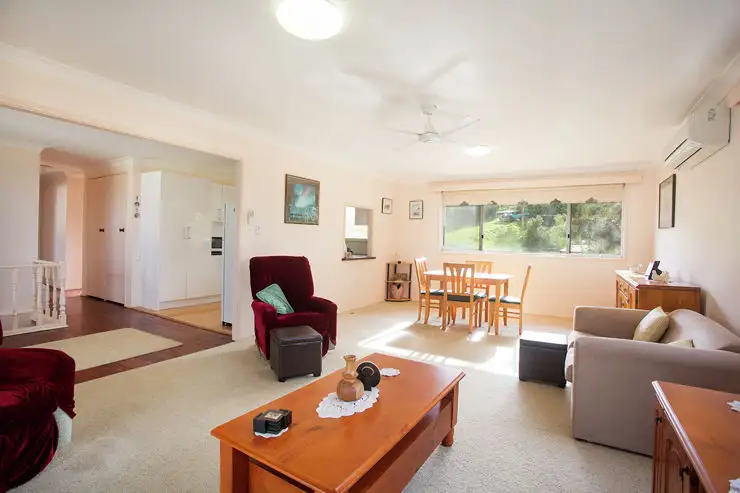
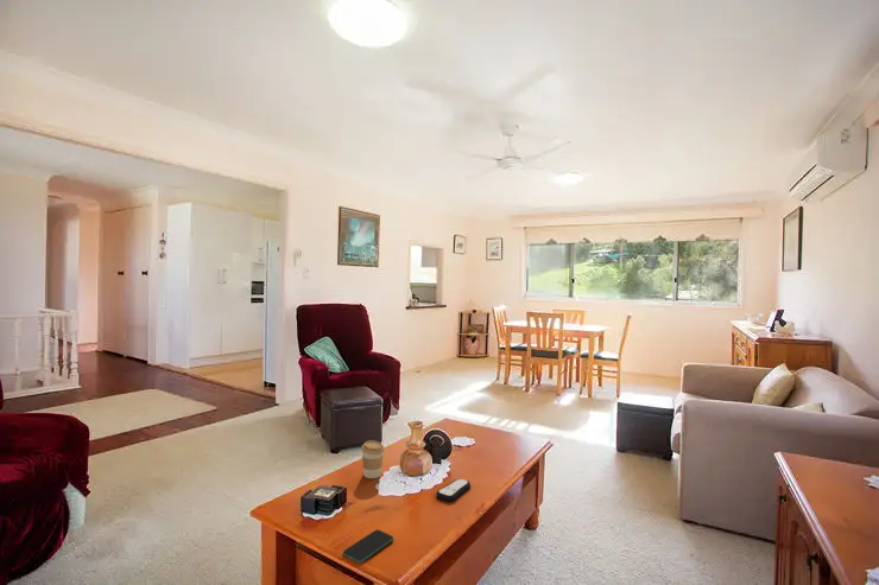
+ coffee cup [360,439,386,479]
+ remote control [435,477,472,502]
+ smartphone [342,528,394,564]
